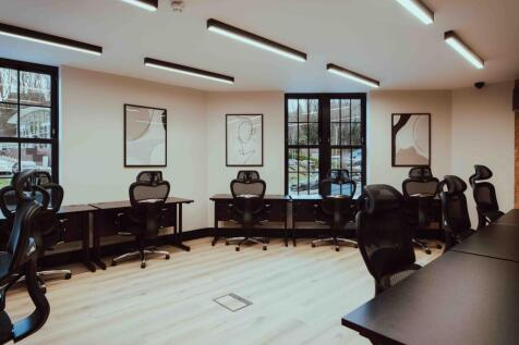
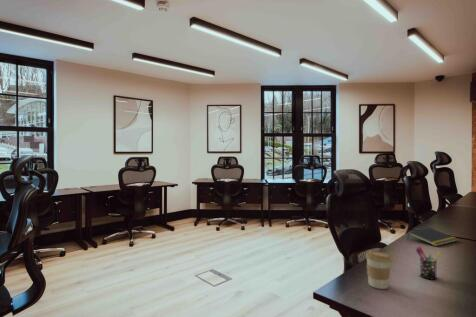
+ pen holder [415,245,442,280]
+ notepad [406,227,459,247]
+ coffee cup [365,249,393,290]
